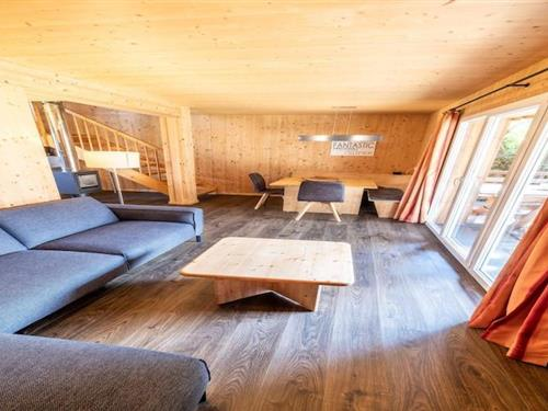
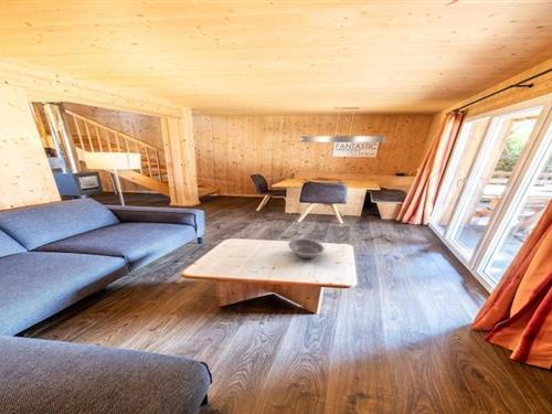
+ bowl [287,237,326,259]
